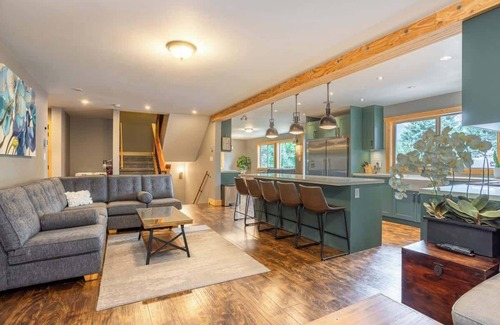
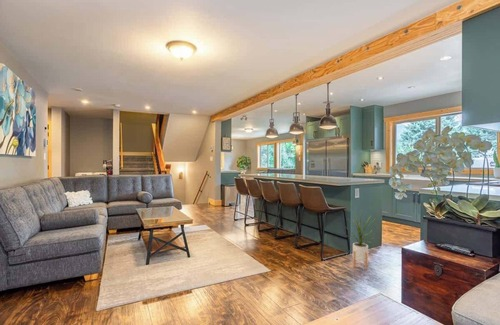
+ house plant [344,208,375,270]
